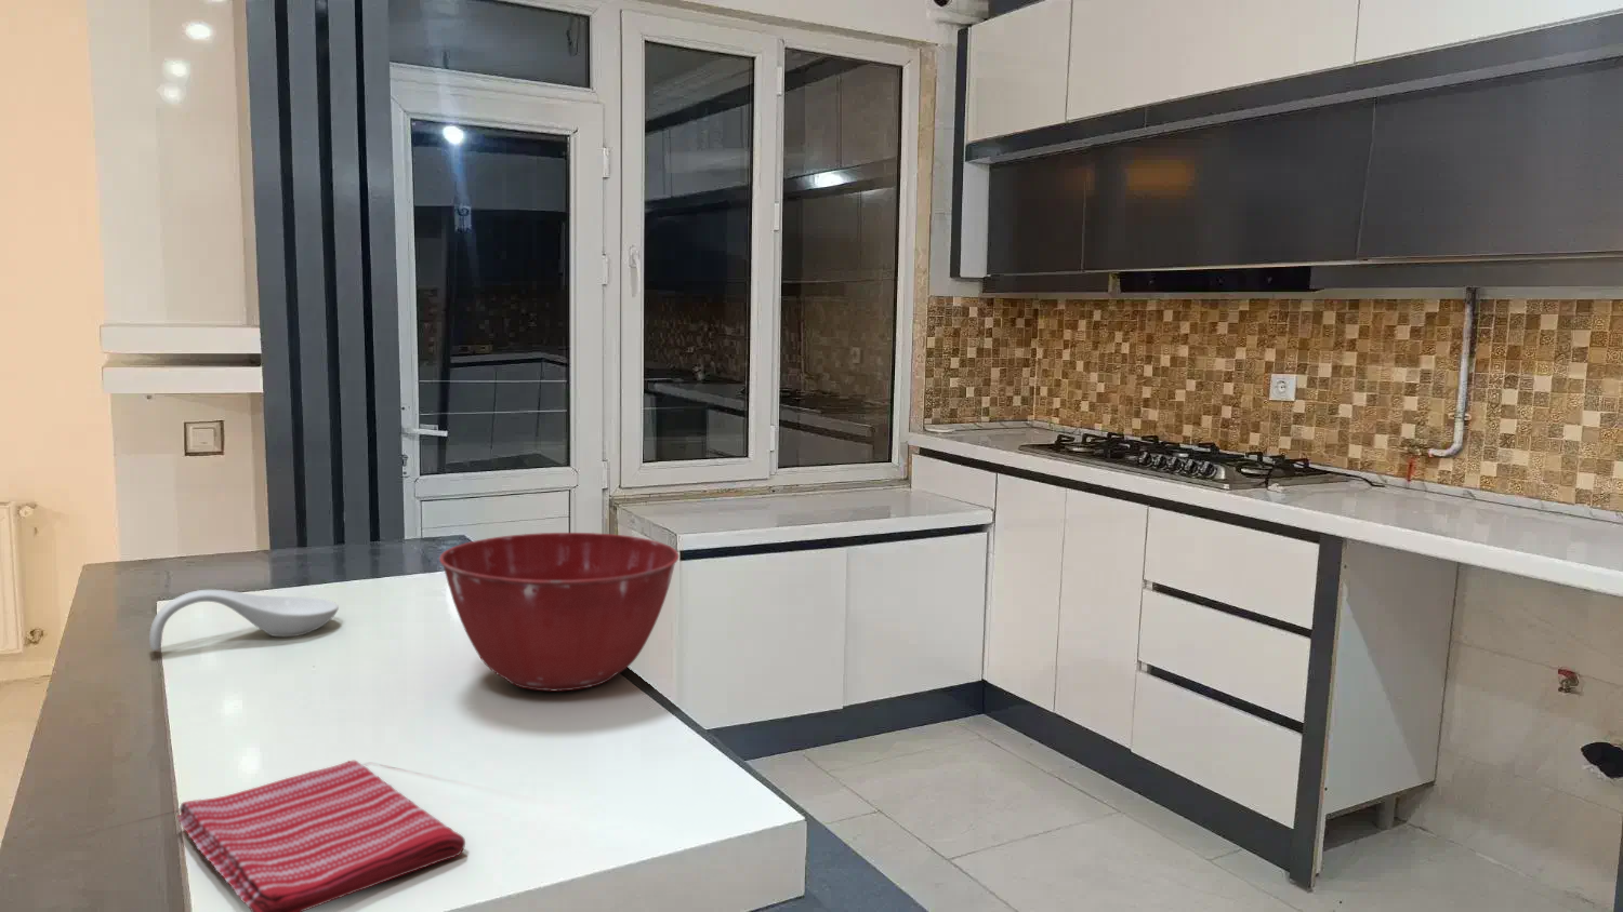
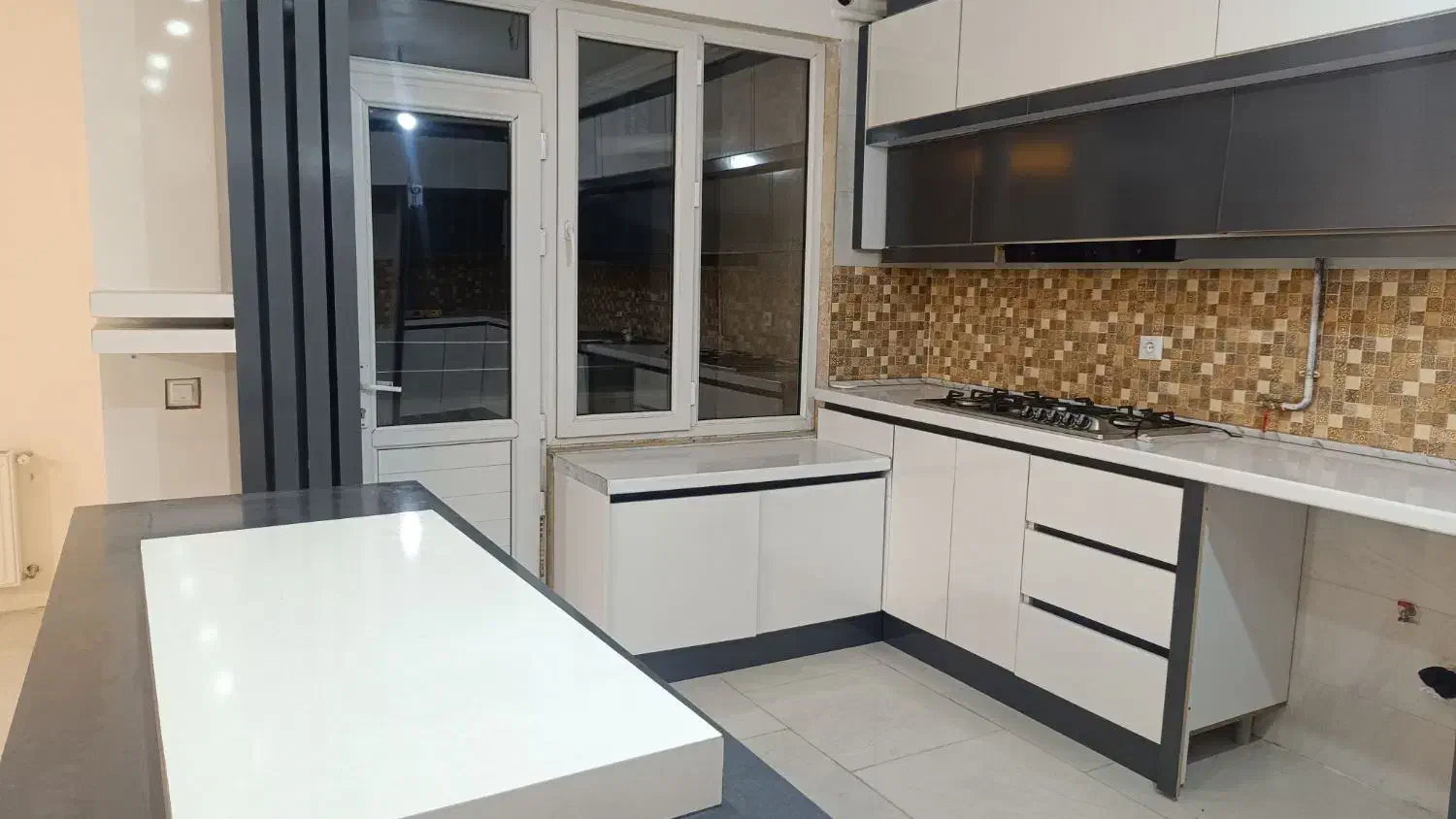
- dish towel [176,759,466,912]
- mixing bowl [438,531,680,692]
- spoon rest [148,589,340,651]
